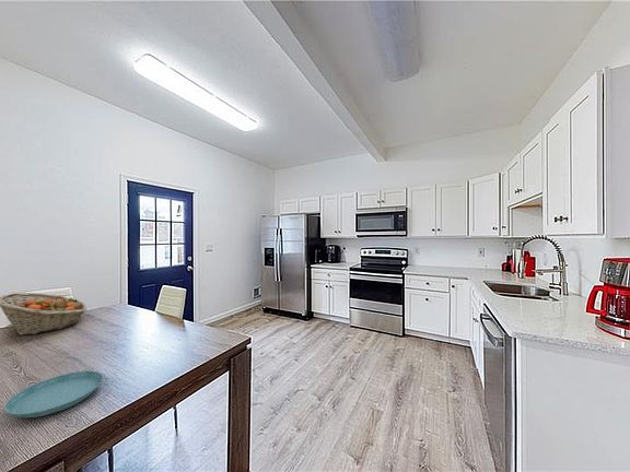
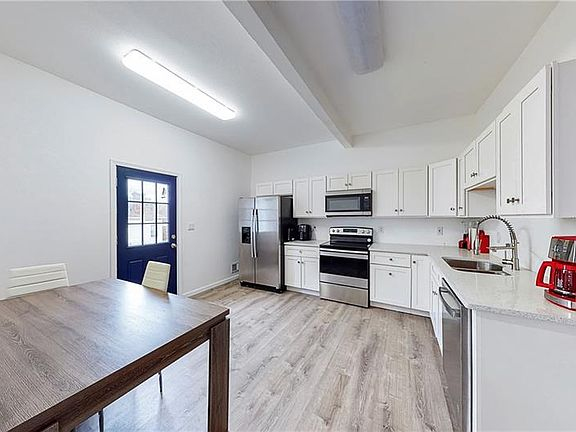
- saucer [3,370,104,418]
- fruit basket [0,292,88,337]
